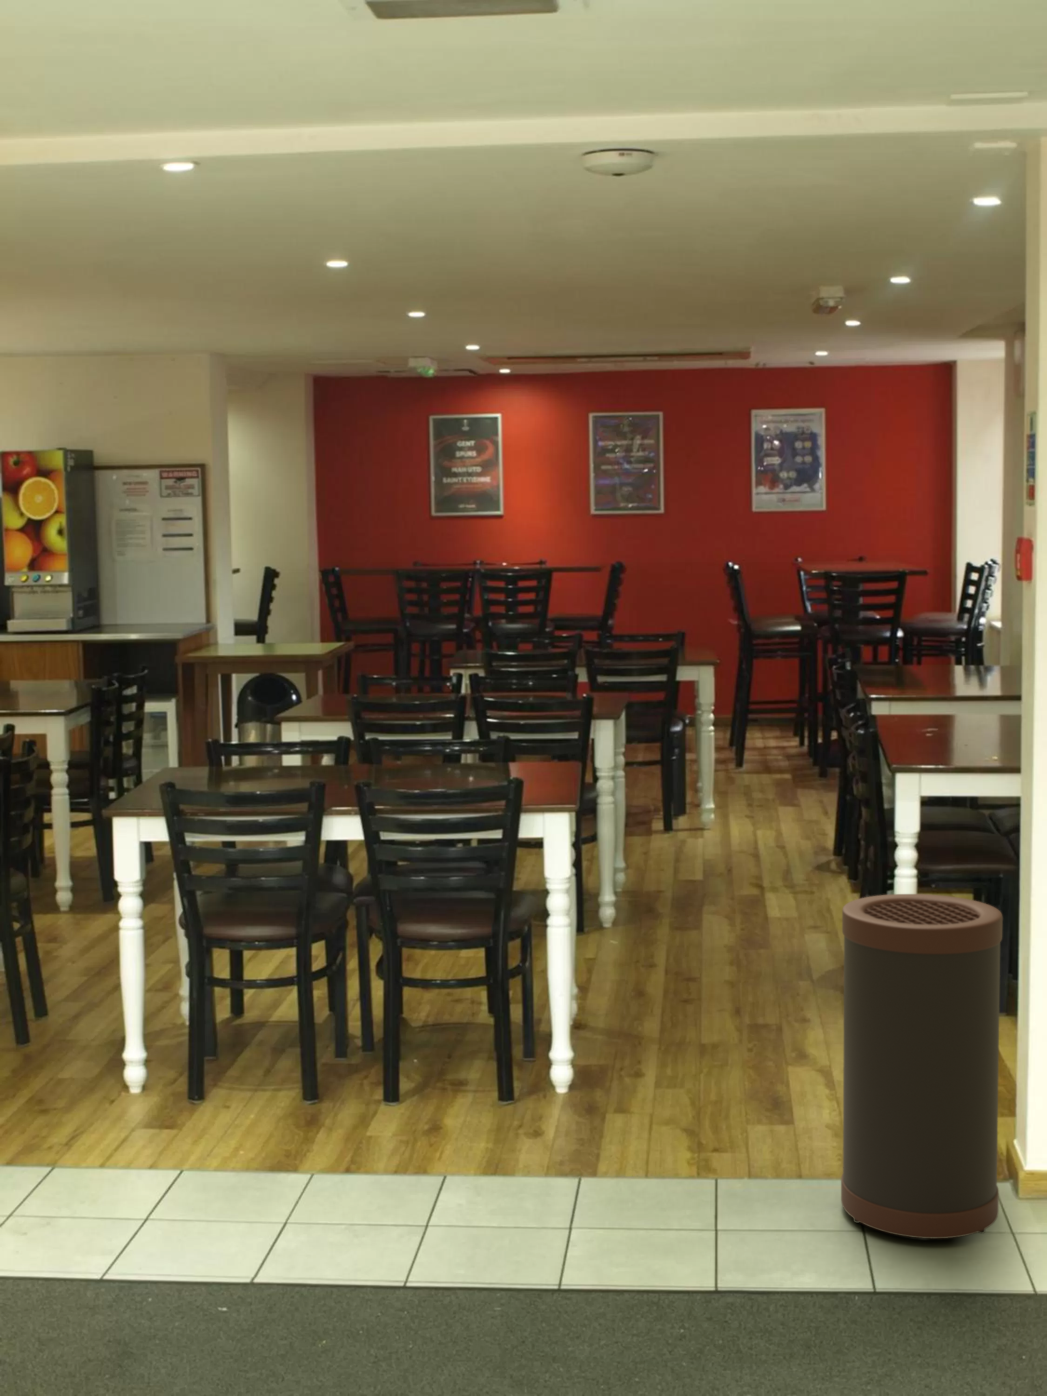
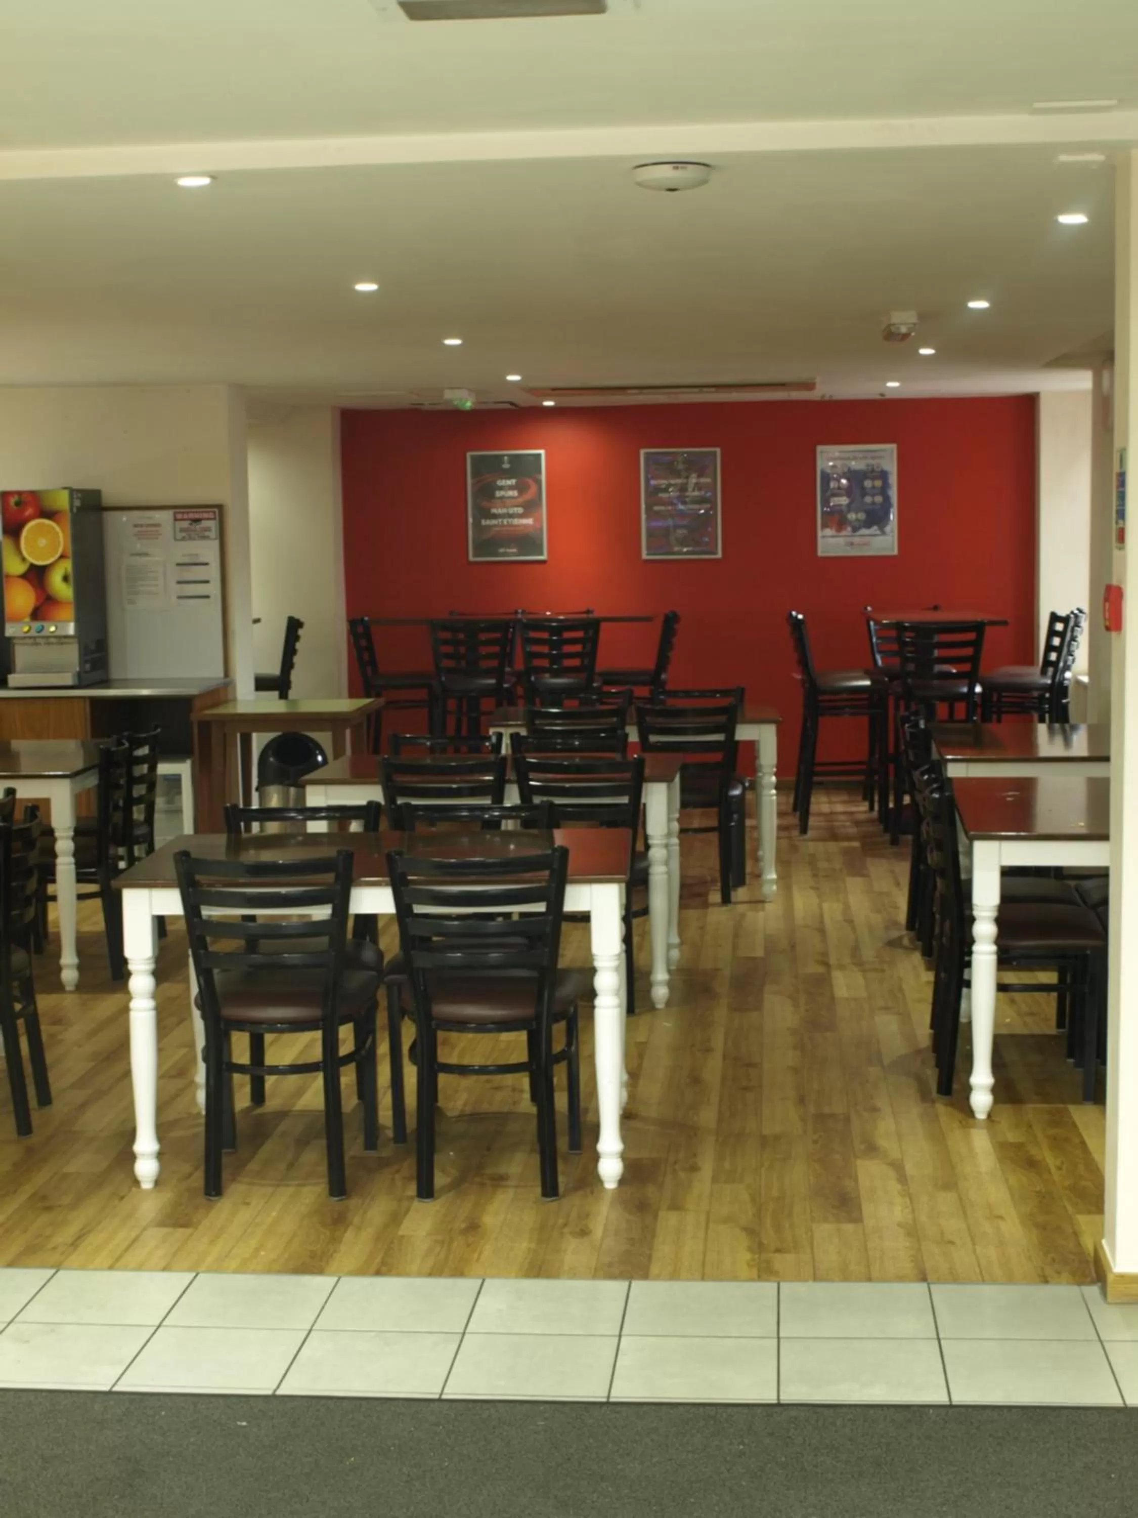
- trash can [840,894,1003,1239]
